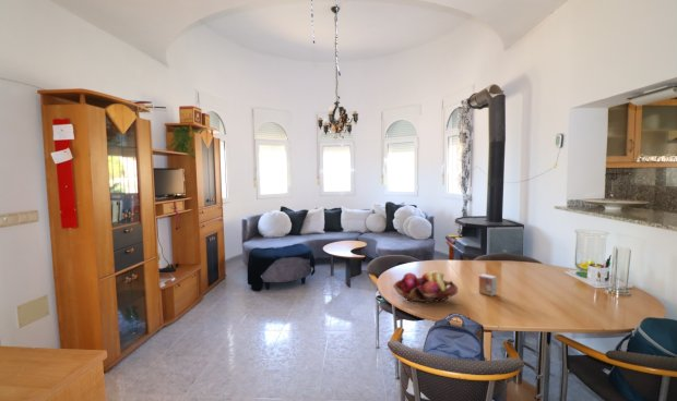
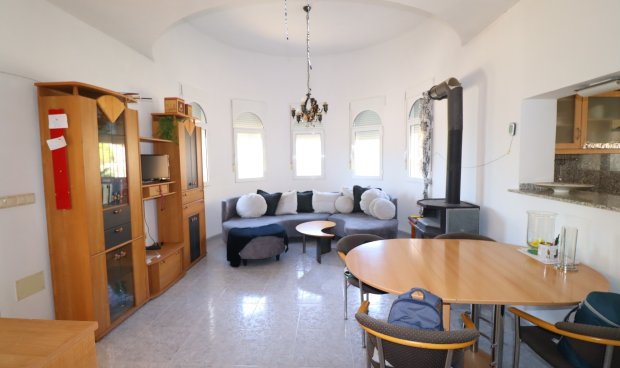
- small box [478,274,498,297]
- fruit basket [392,270,459,304]
